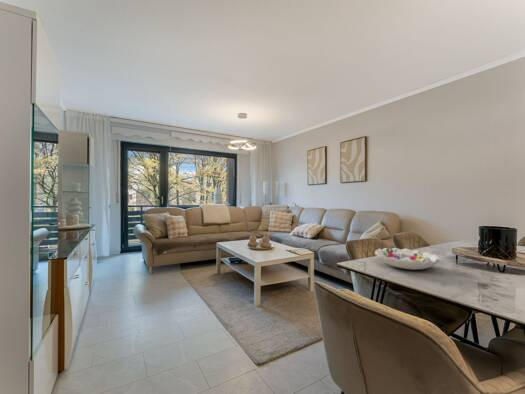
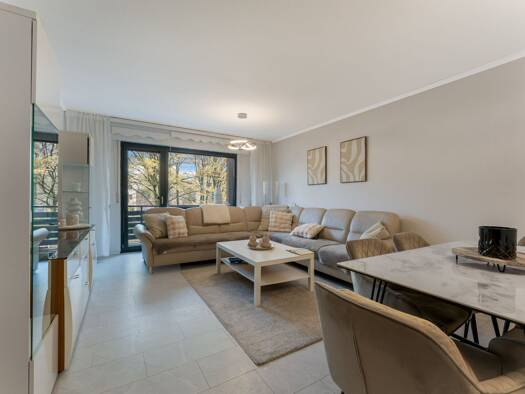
- decorative bowl [374,247,441,271]
